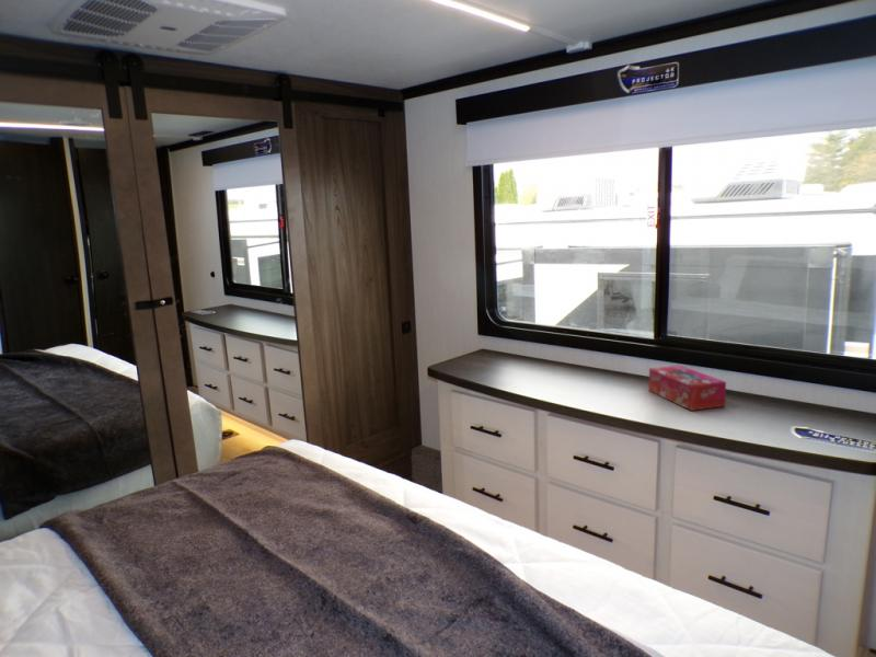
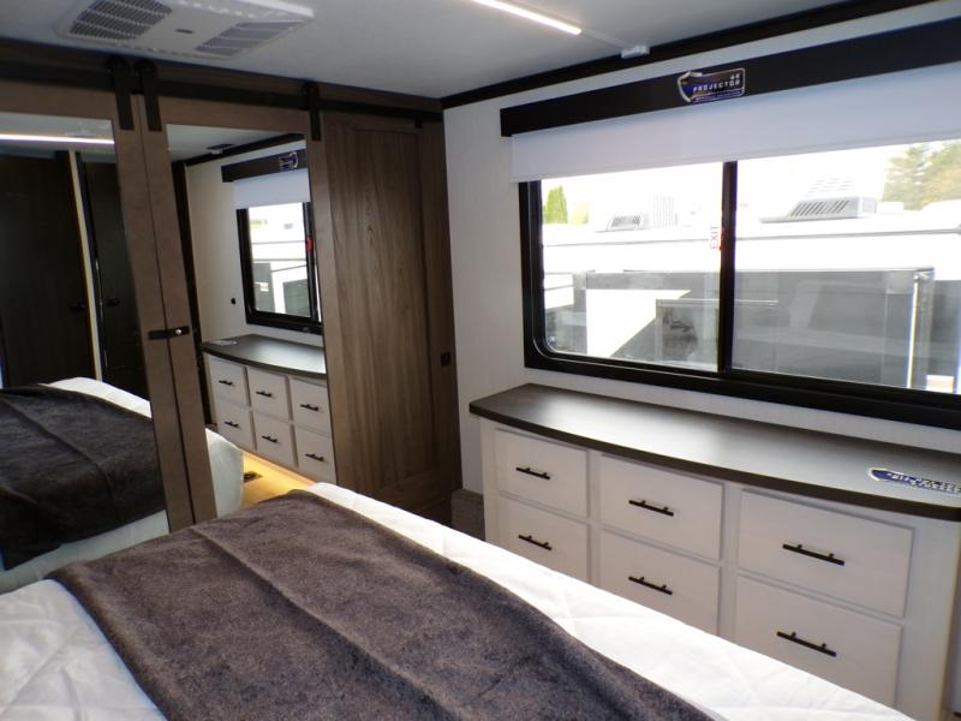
- tissue box [647,365,727,412]
